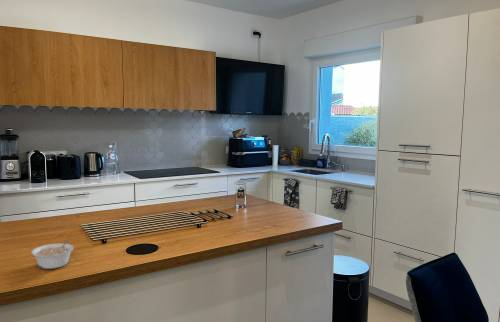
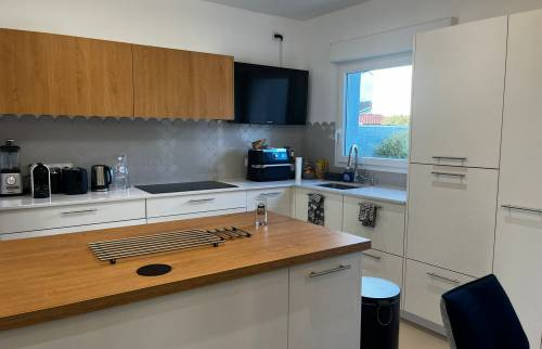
- legume [30,237,75,270]
